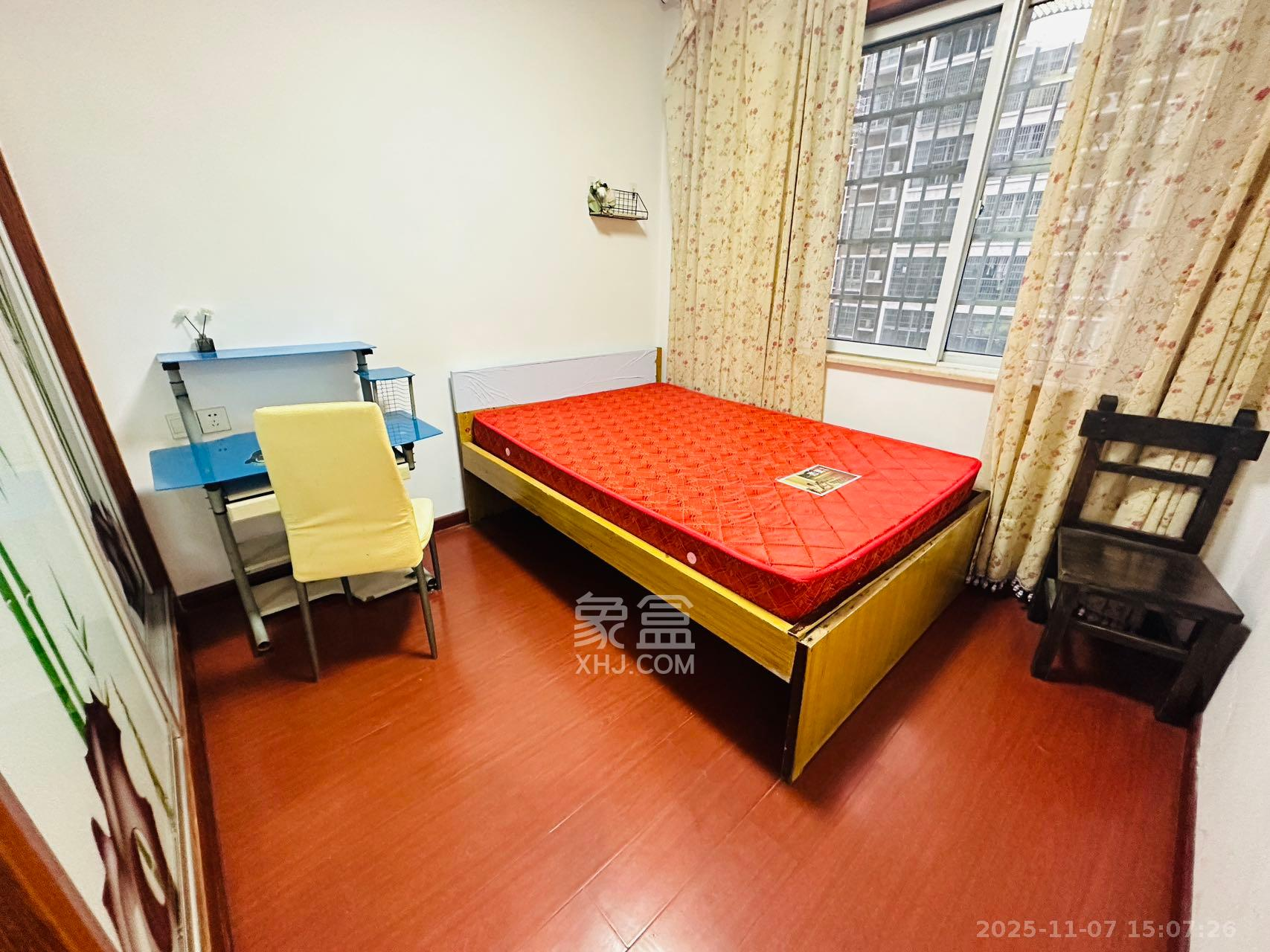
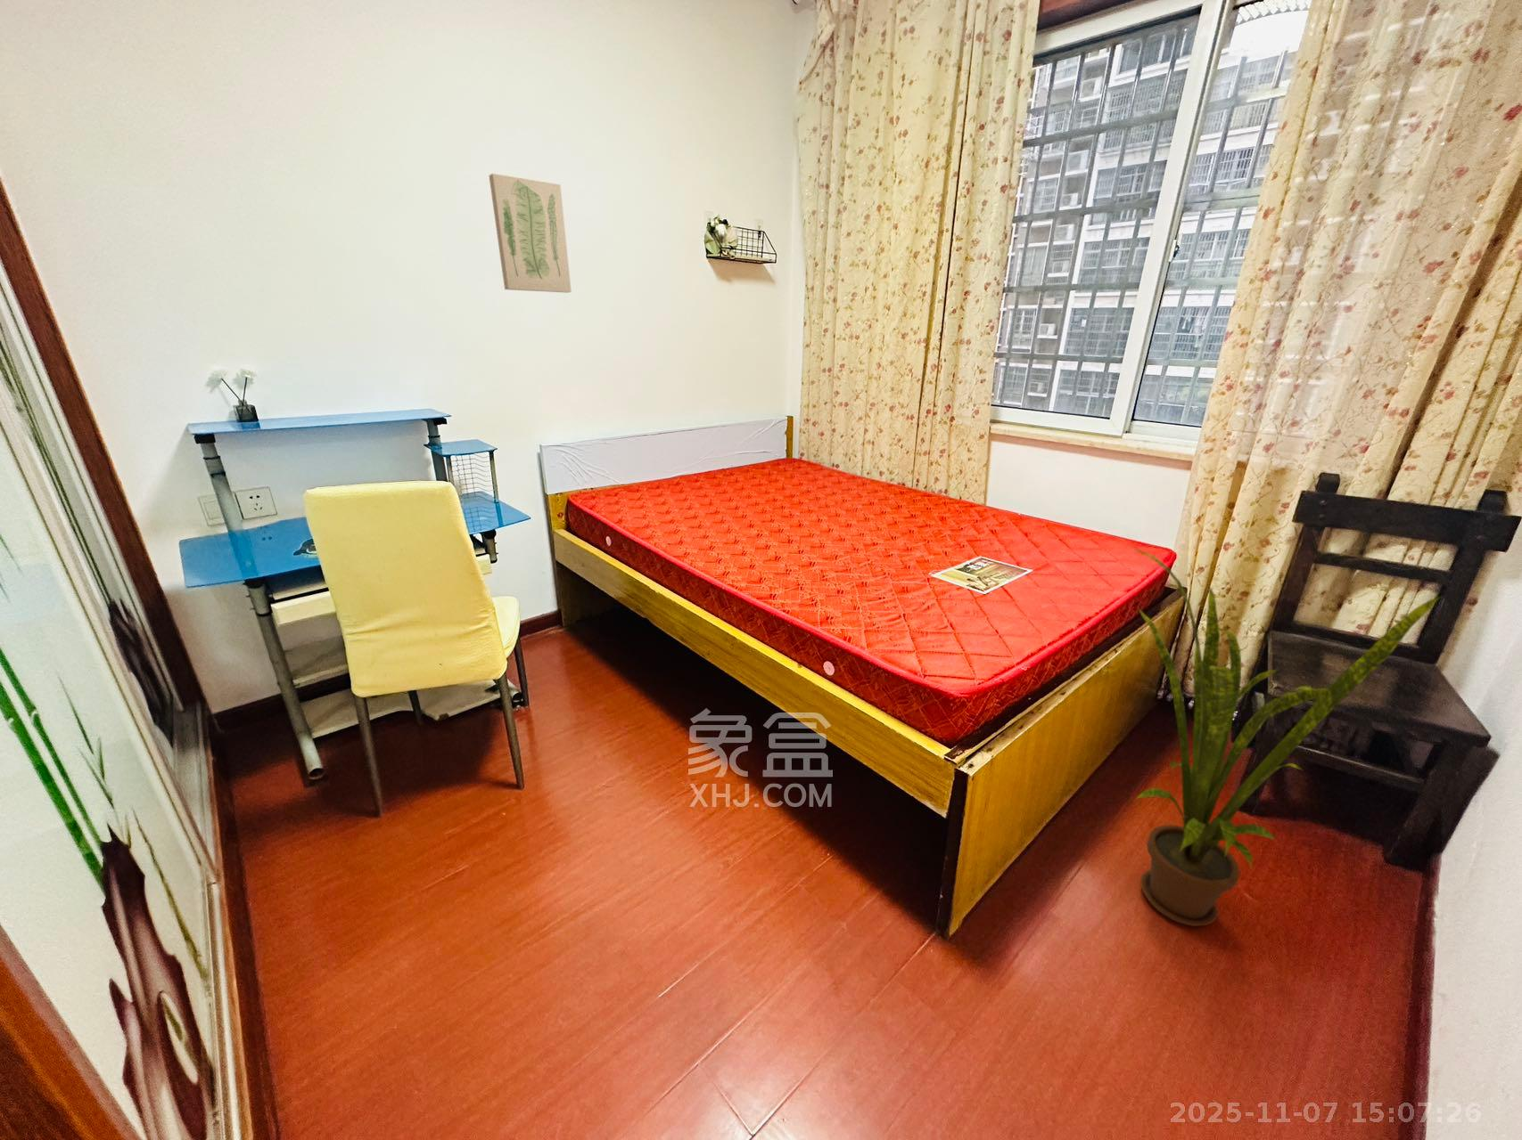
+ wall art [488,172,573,293]
+ house plant [1133,547,1443,927]
